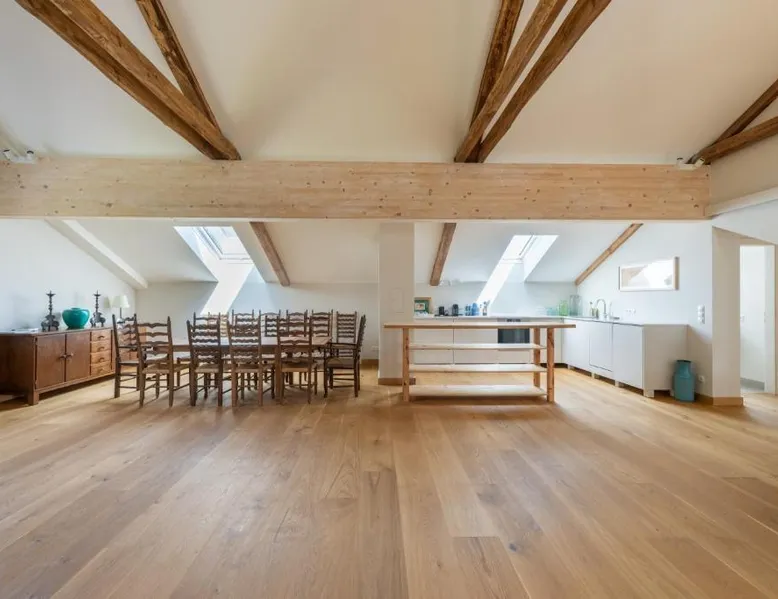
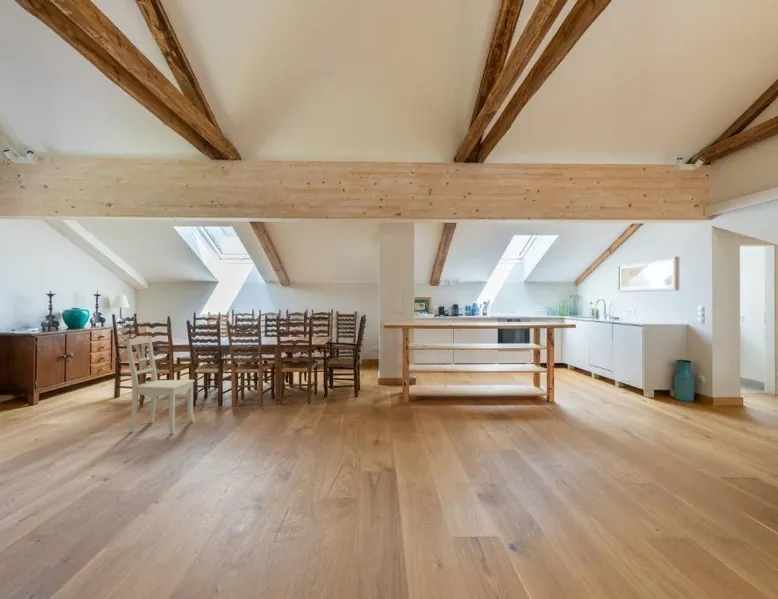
+ dining chair [125,335,196,435]
